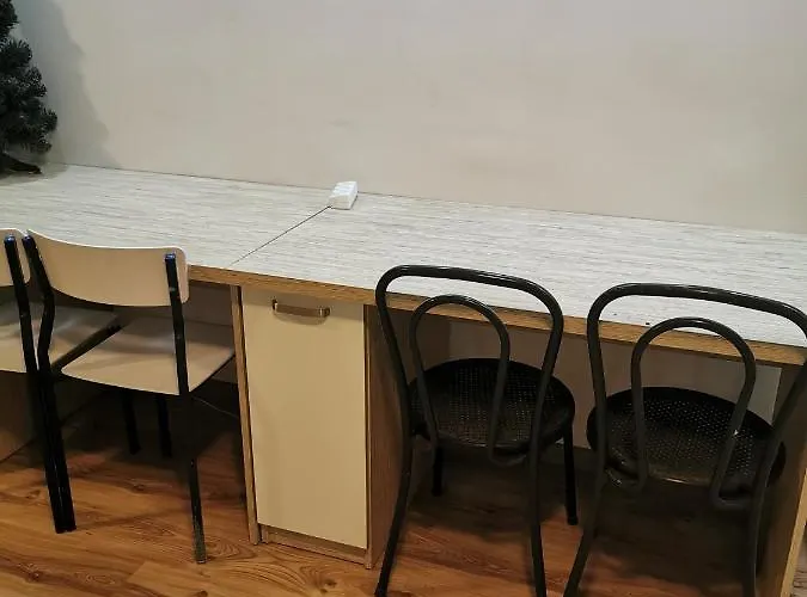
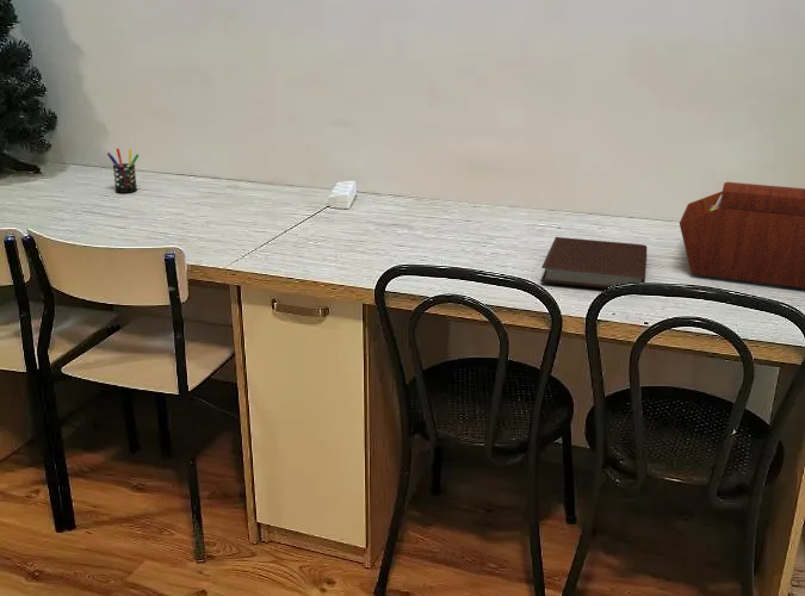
+ notebook [539,236,648,290]
+ pen holder [106,148,140,194]
+ sewing box [679,181,805,290]
